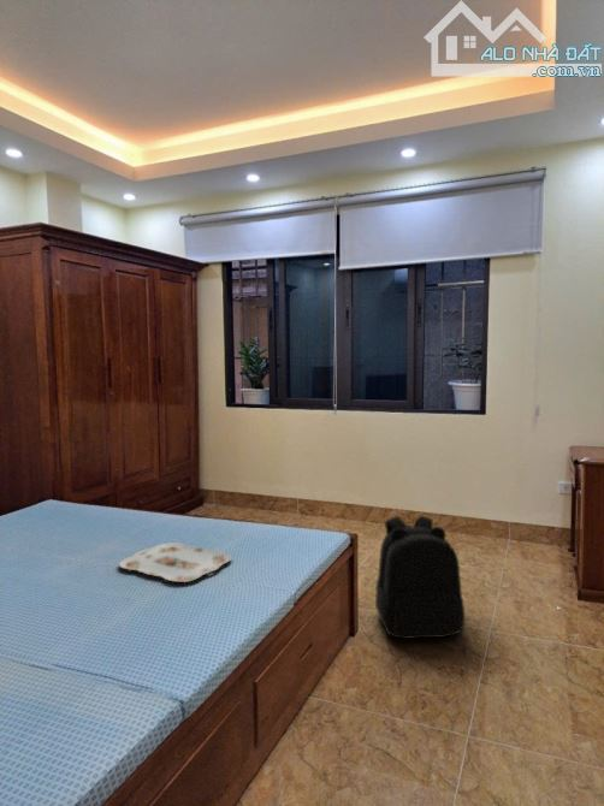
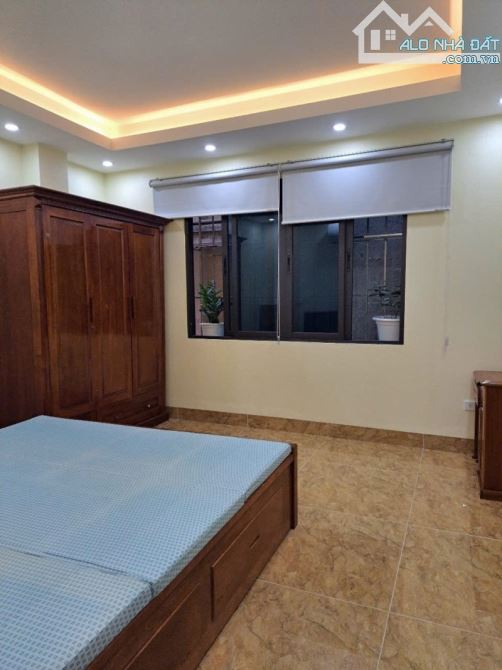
- serving tray [118,541,233,583]
- backpack [374,515,466,640]
